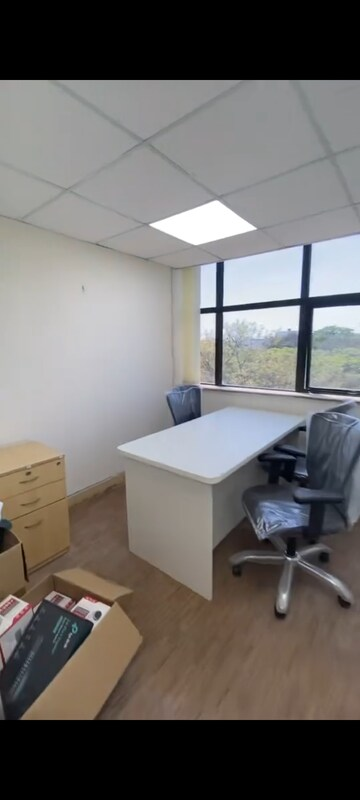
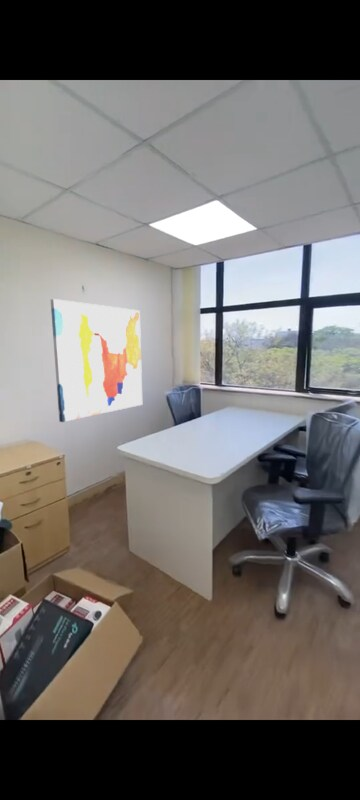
+ wall art [50,298,143,423]
